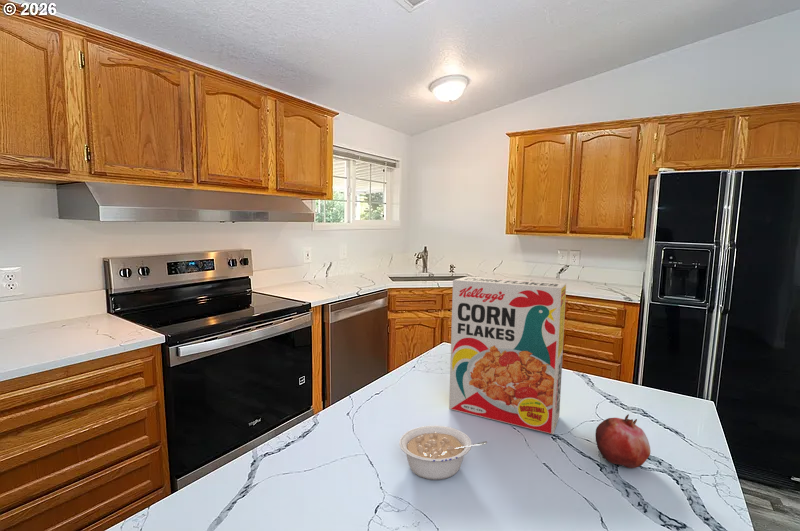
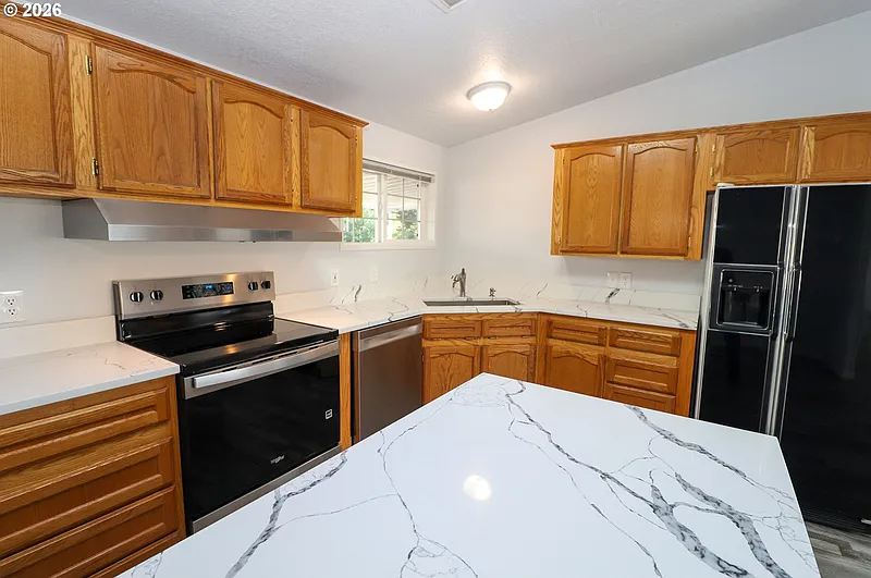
- fruit [594,413,651,469]
- cereal box [448,276,567,435]
- legume [398,425,488,481]
